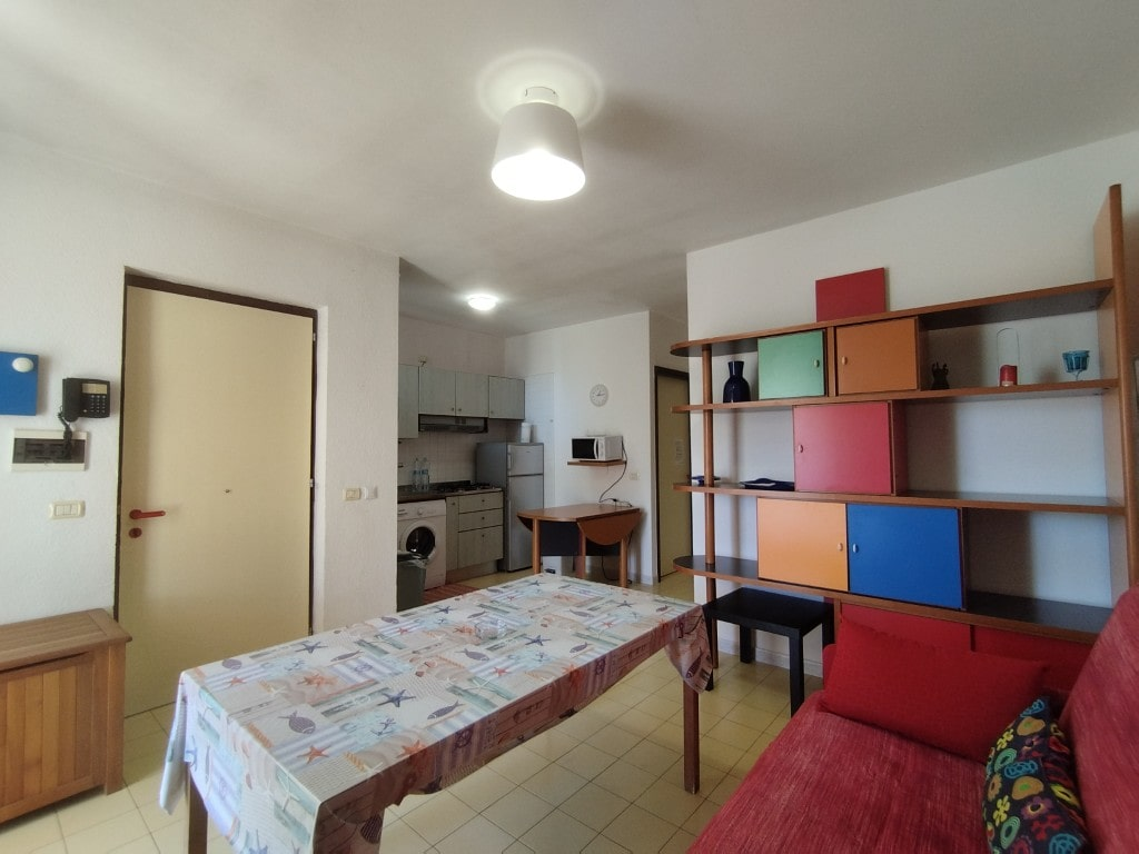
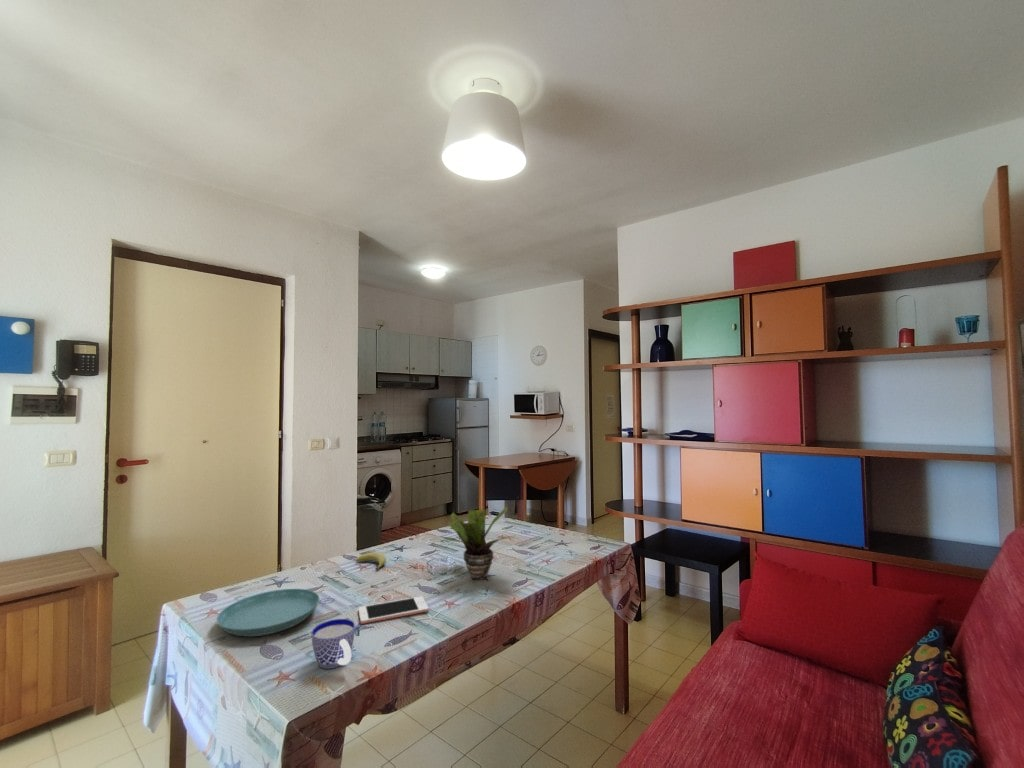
+ cell phone [357,595,430,625]
+ fruit [355,552,387,571]
+ saucer [216,588,321,638]
+ cup [310,618,356,670]
+ potted plant [438,505,517,581]
